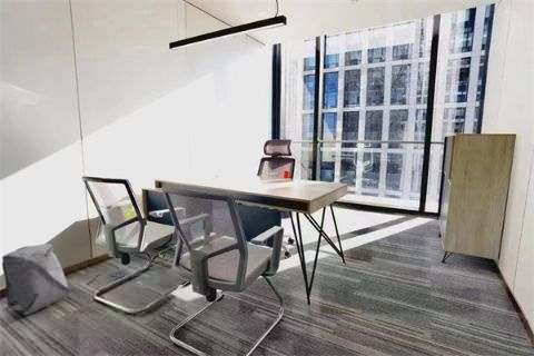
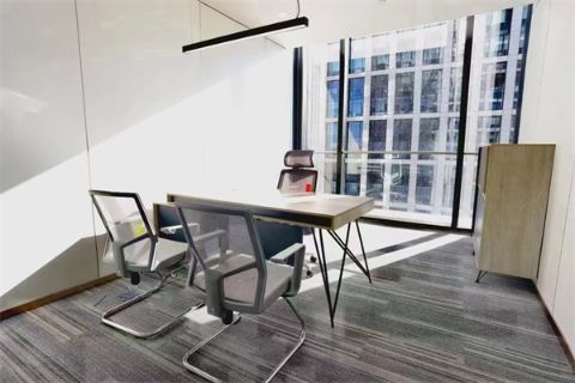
- backpack [1,243,71,316]
